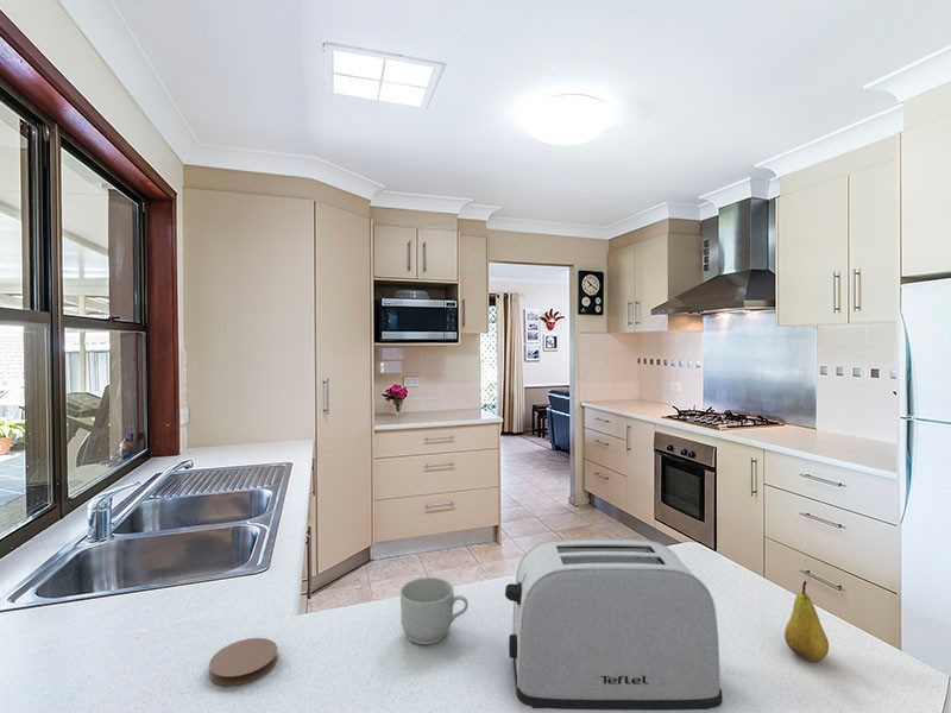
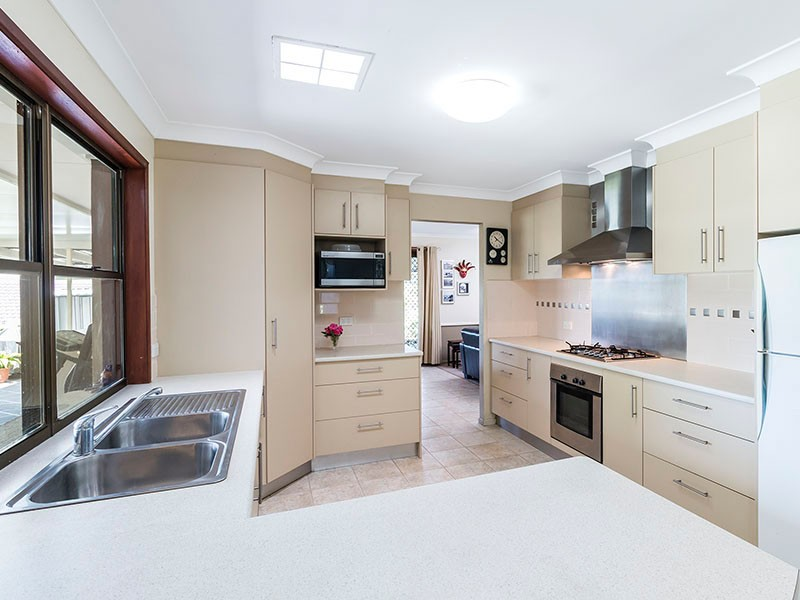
- coaster [208,637,278,687]
- fruit [783,580,830,662]
- toaster [504,537,724,712]
- mug [399,576,470,645]
